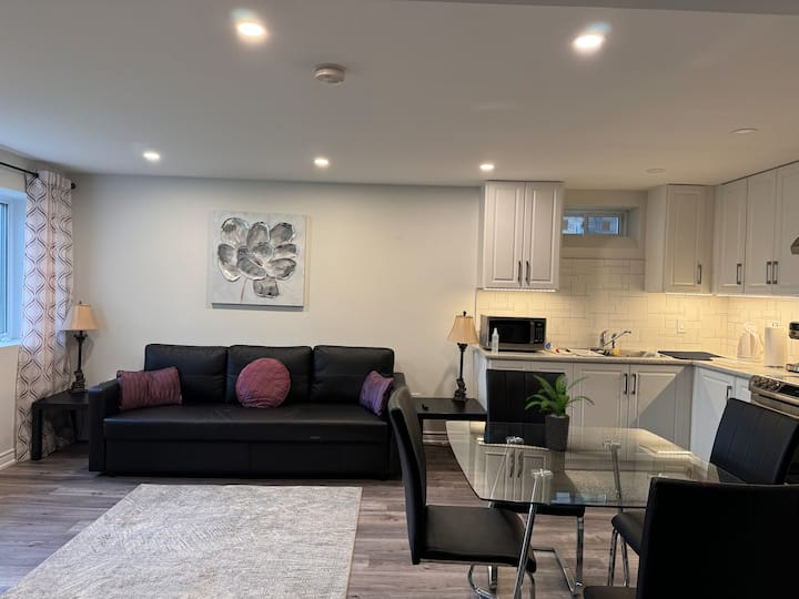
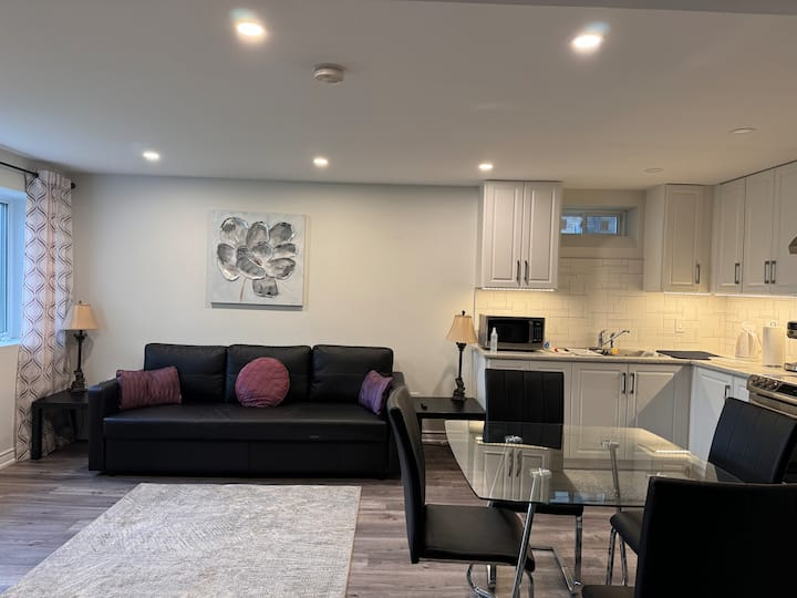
- potted plant [524,373,596,451]
